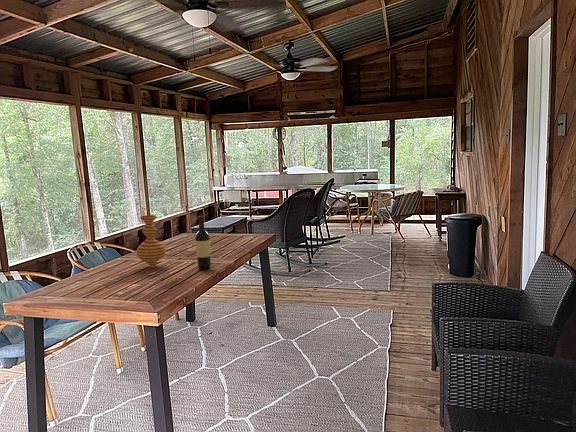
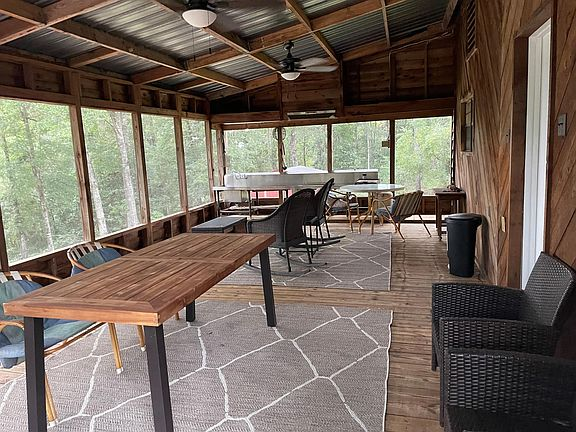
- vase [136,214,167,268]
- wine bottle [194,215,212,271]
